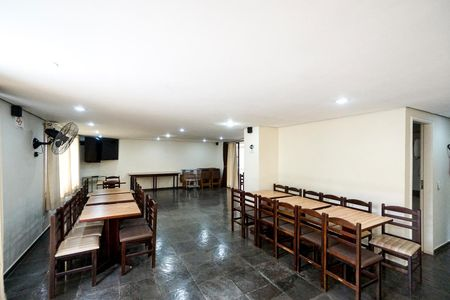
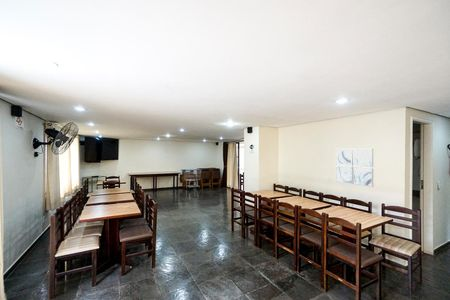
+ wall art [335,148,374,188]
